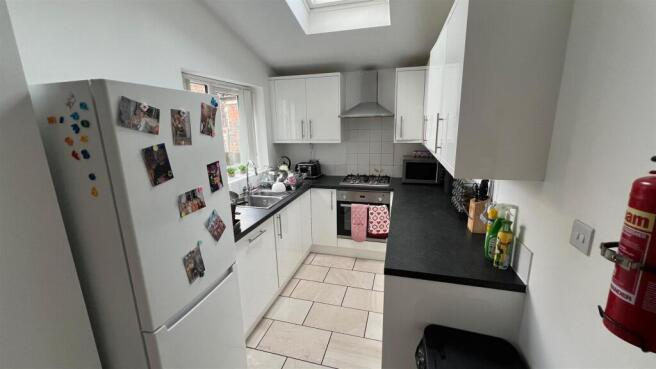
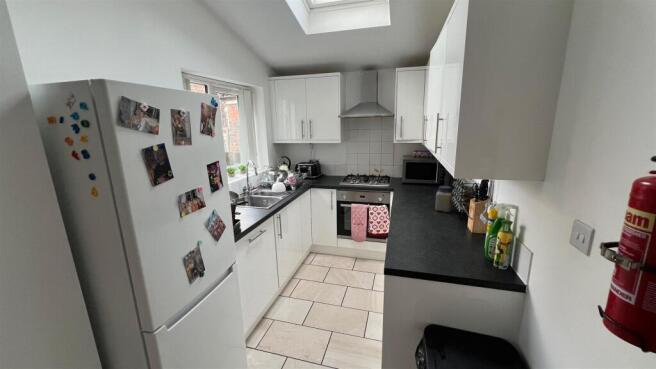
+ jar [434,185,454,214]
